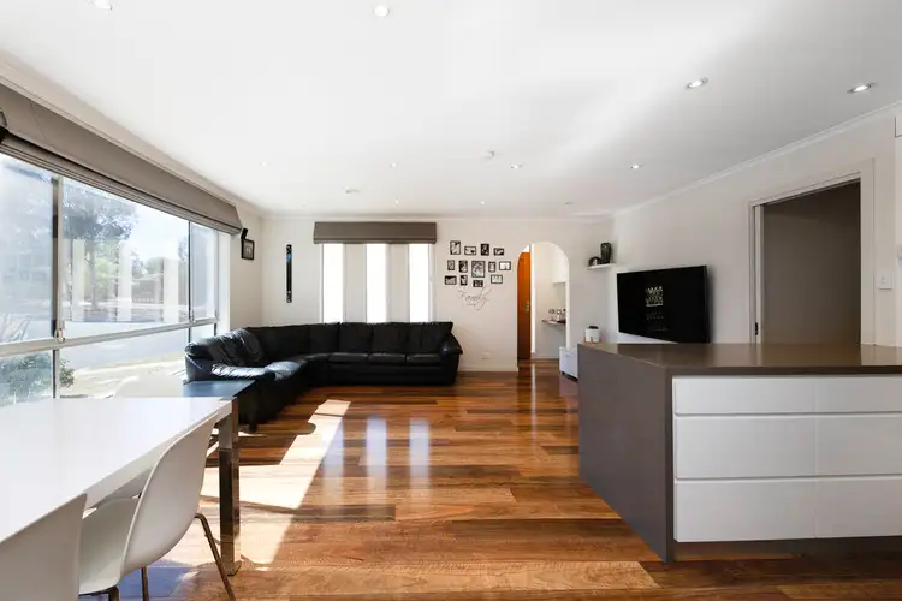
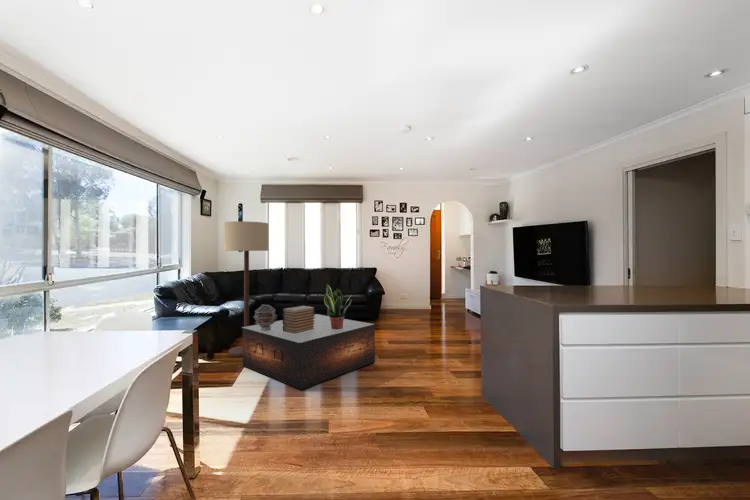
+ floor lamp [223,220,270,358]
+ coffee table [241,313,376,390]
+ potted plant [323,283,352,330]
+ book stack [281,305,316,334]
+ decorative sphere [253,304,278,331]
